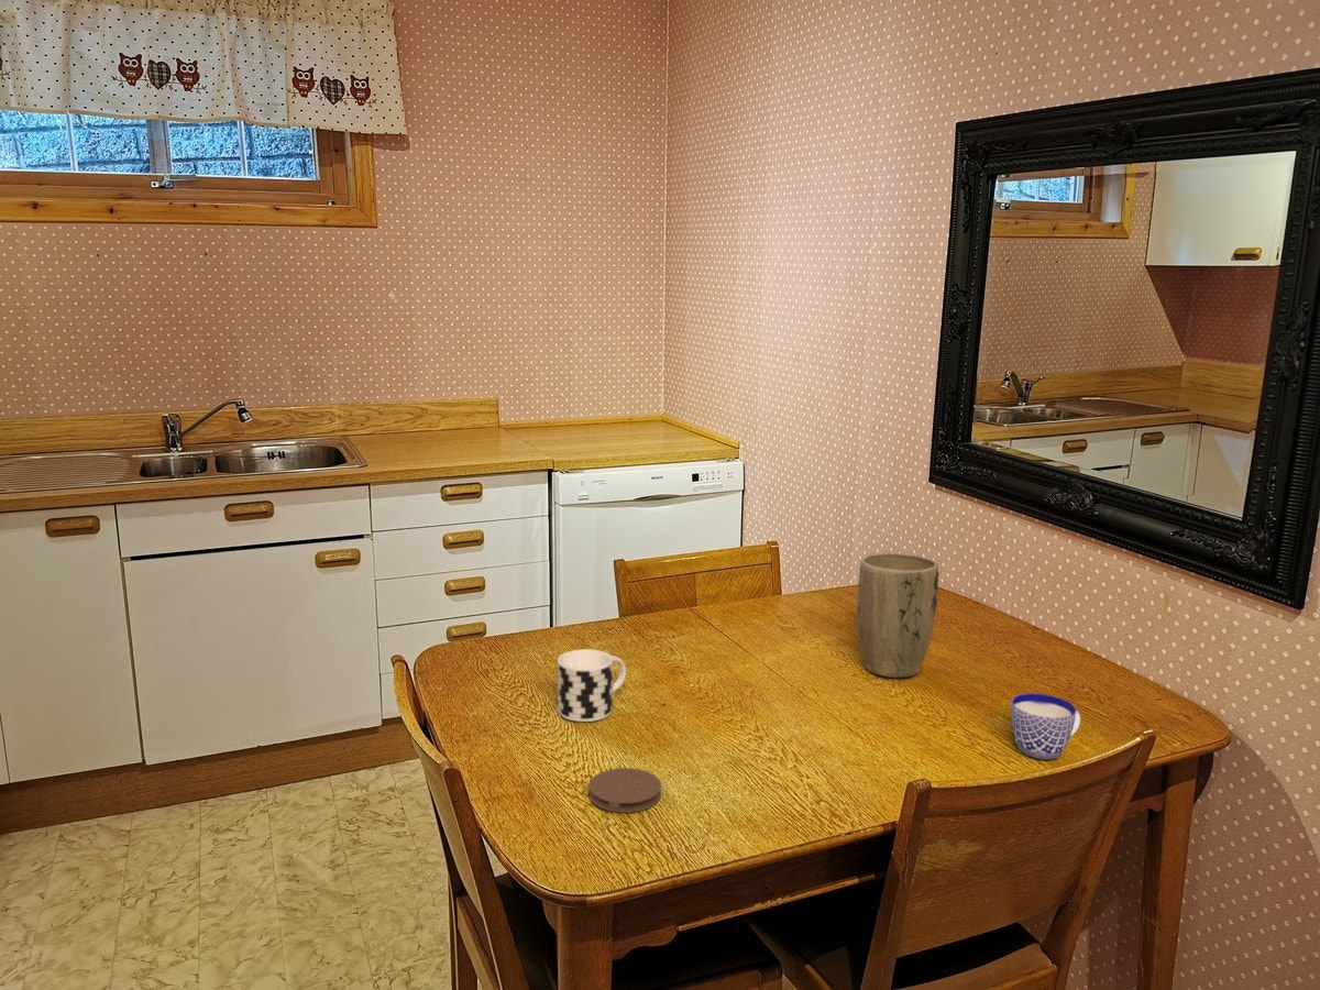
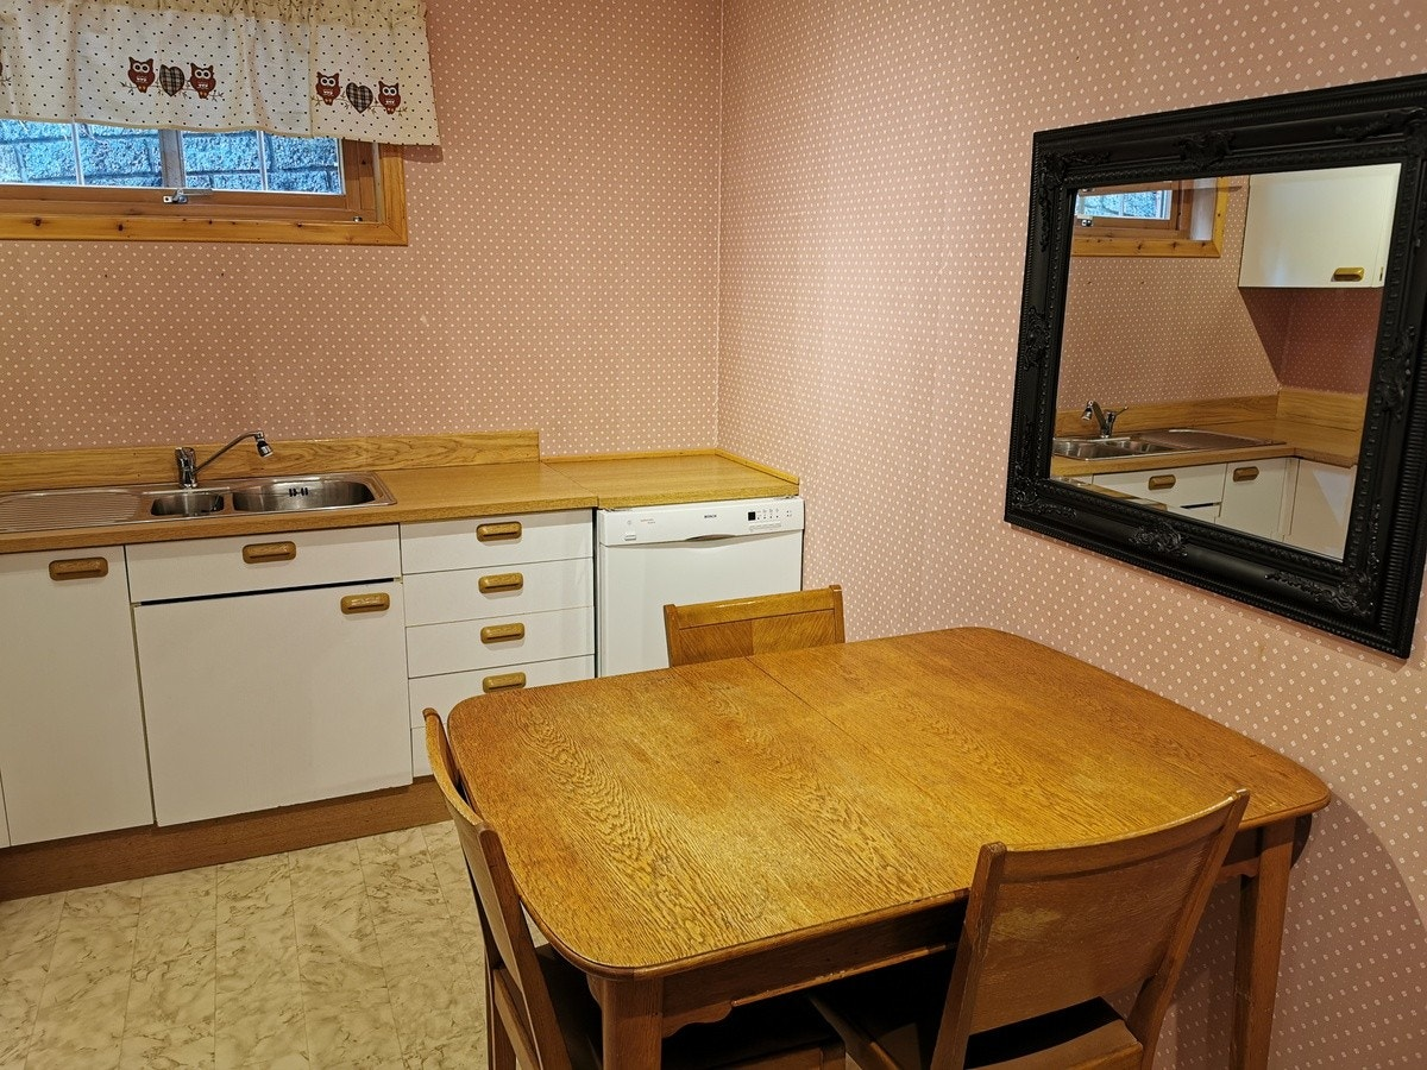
- cup [557,648,627,723]
- cup [1010,692,1081,761]
- plant pot [856,551,939,679]
- coaster [588,767,662,813]
